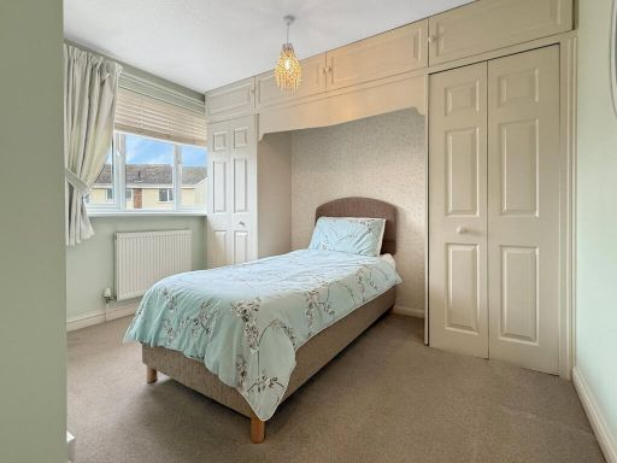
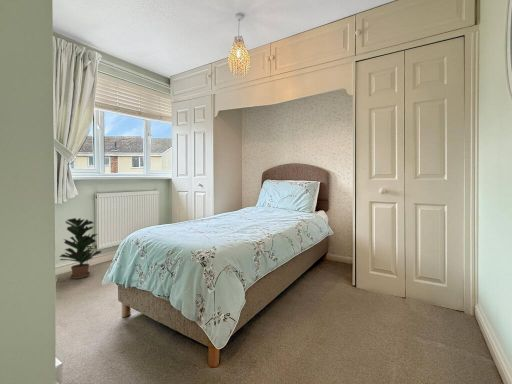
+ potted plant [58,217,103,280]
